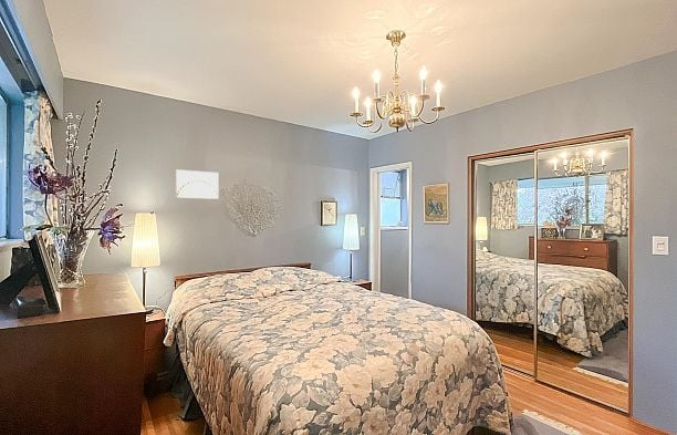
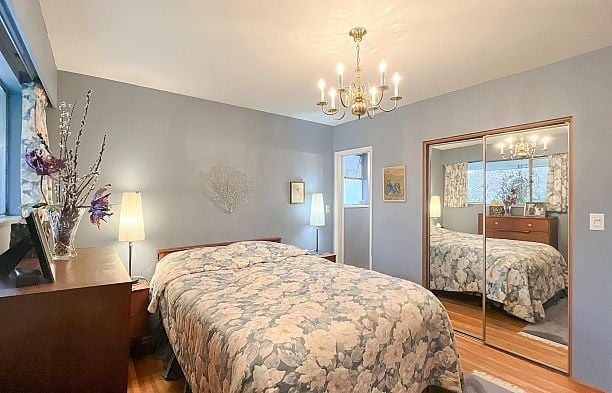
- wall art [175,168,220,200]
